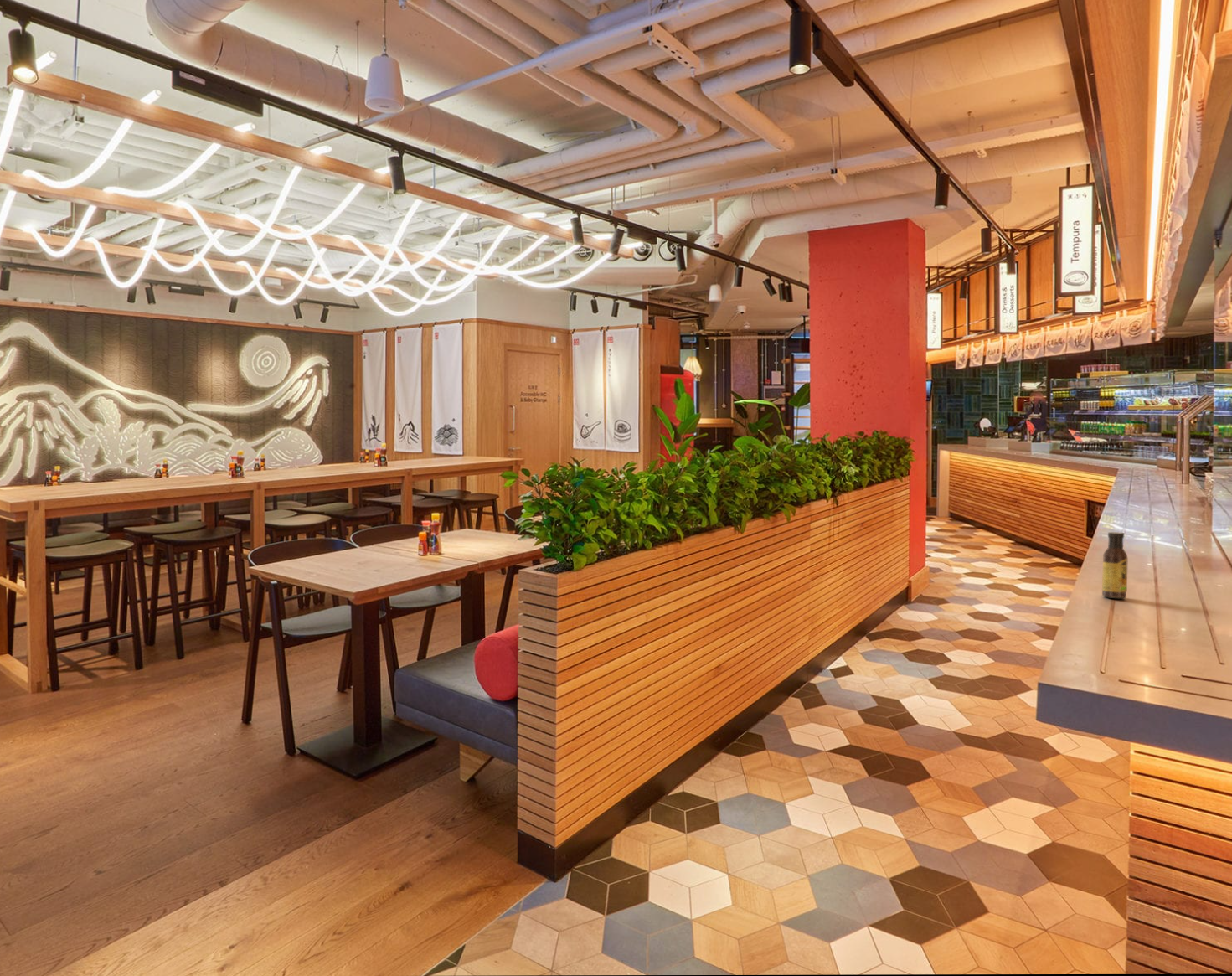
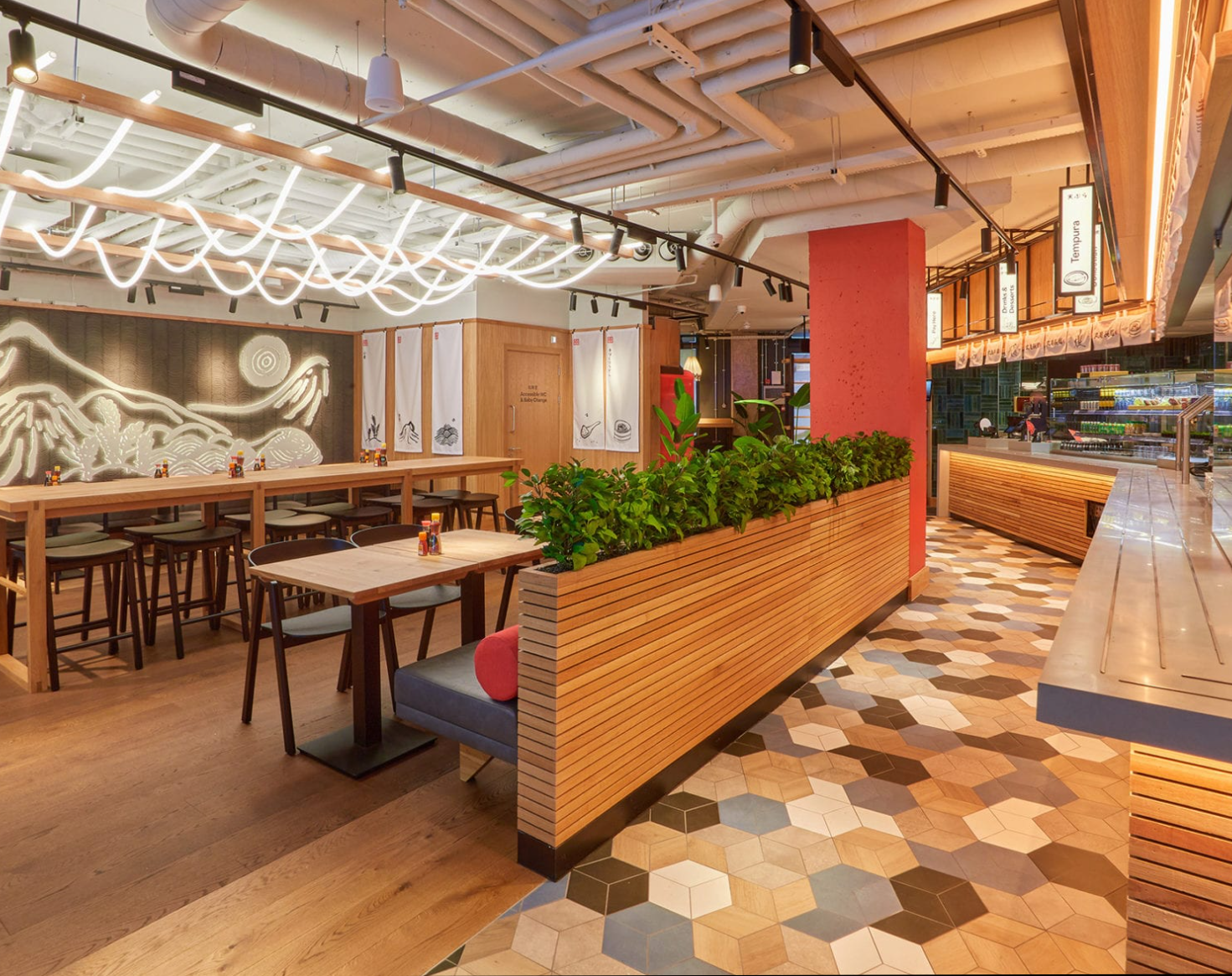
- sauce bottle [1101,531,1129,599]
